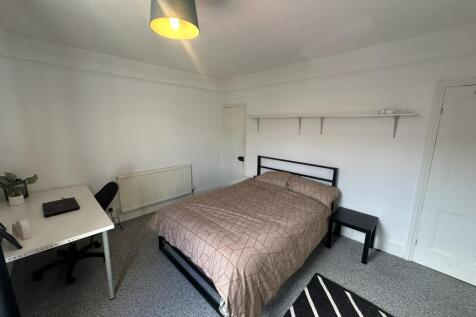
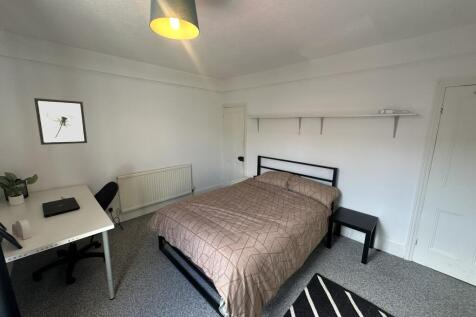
+ wall art [33,97,88,146]
